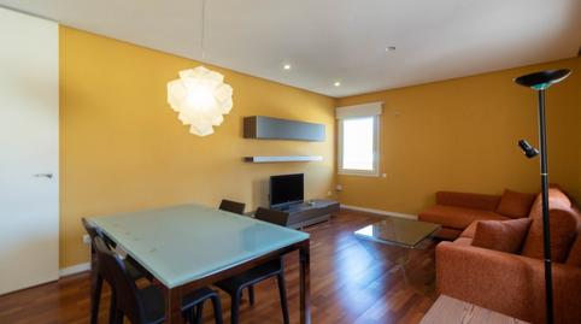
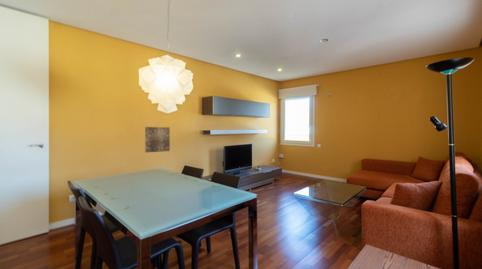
+ wall art [144,126,171,153]
